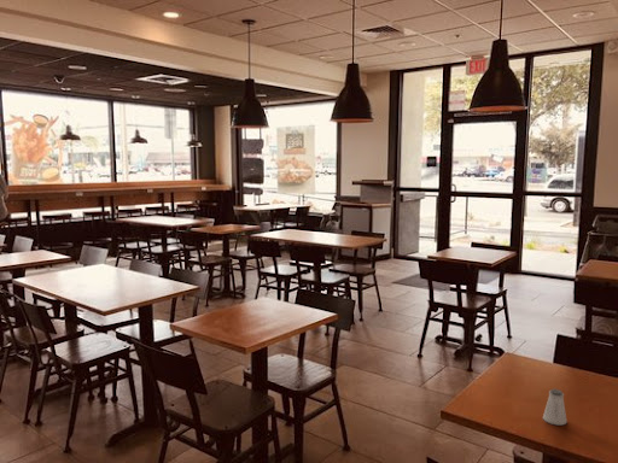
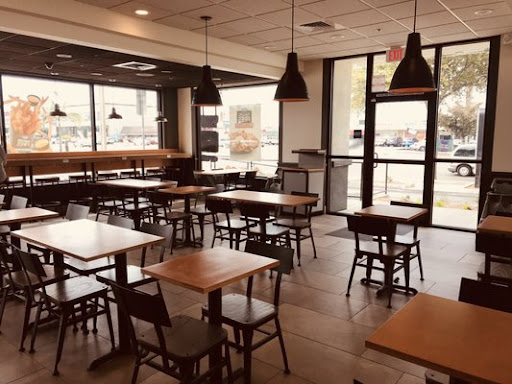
- saltshaker [542,388,569,426]
